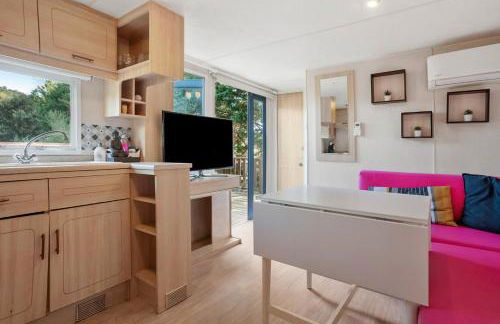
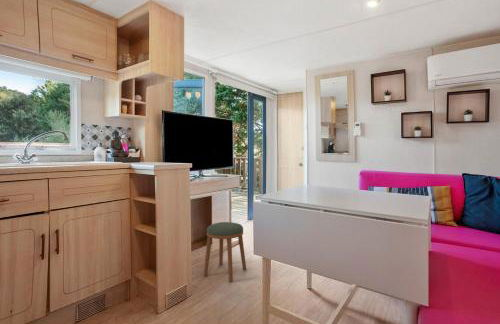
+ stool [202,221,247,283]
